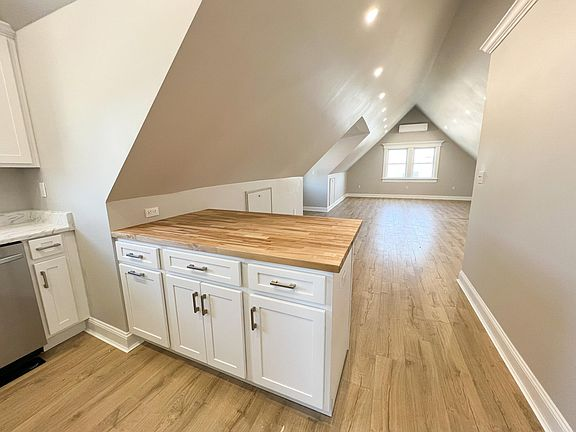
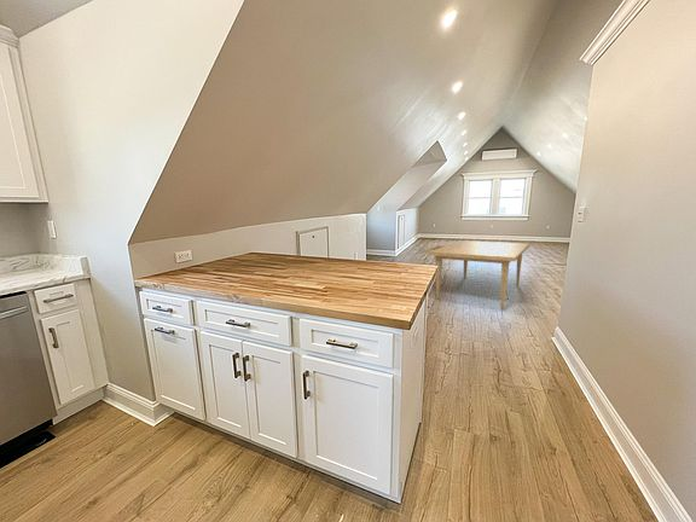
+ dining table [424,239,530,311]
